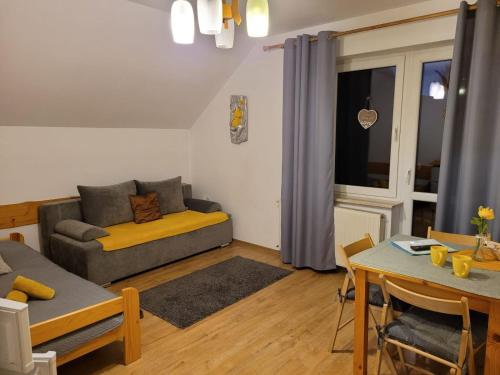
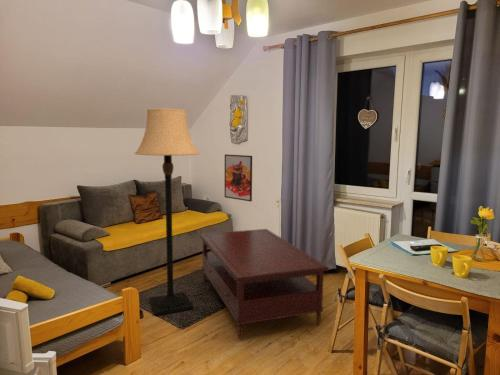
+ lamp [133,108,201,317]
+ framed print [224,153,253,202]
+ coffee table [199,228,330,340]
